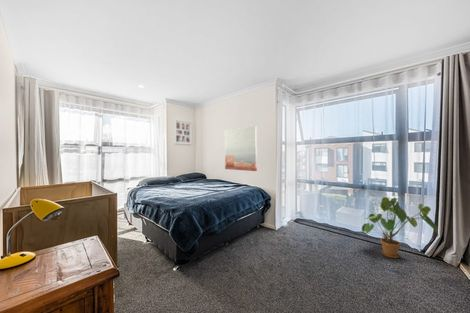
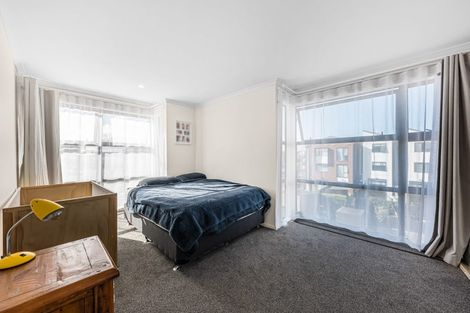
- wall art [224,126,258,172]
- house plant [361,196,440,259]
